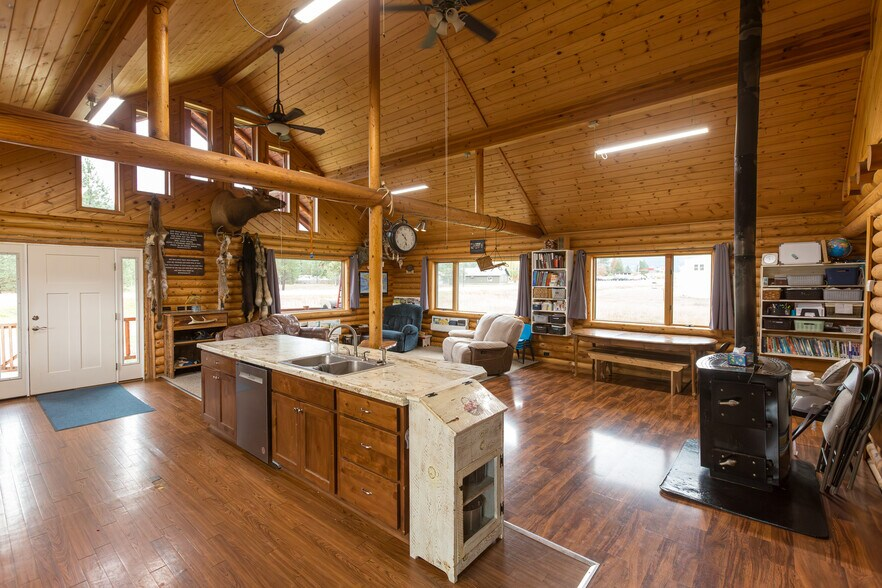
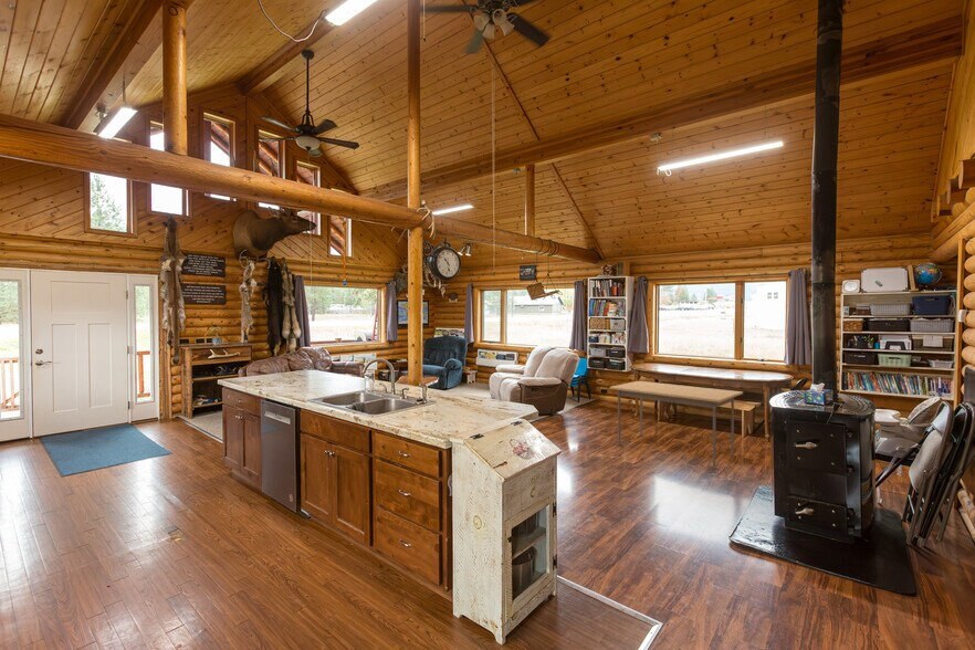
+ dining table [609,380,744,468]
